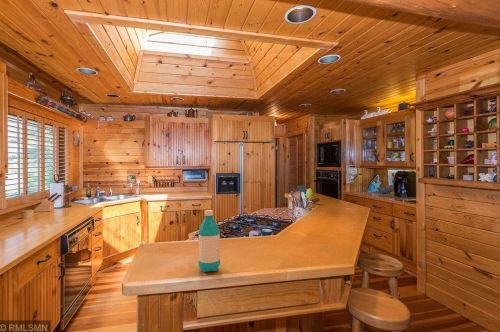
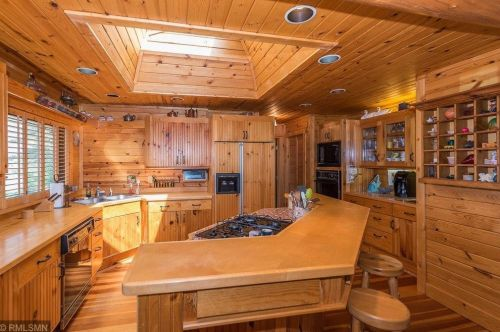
- water bottle [197,209,221,273]
